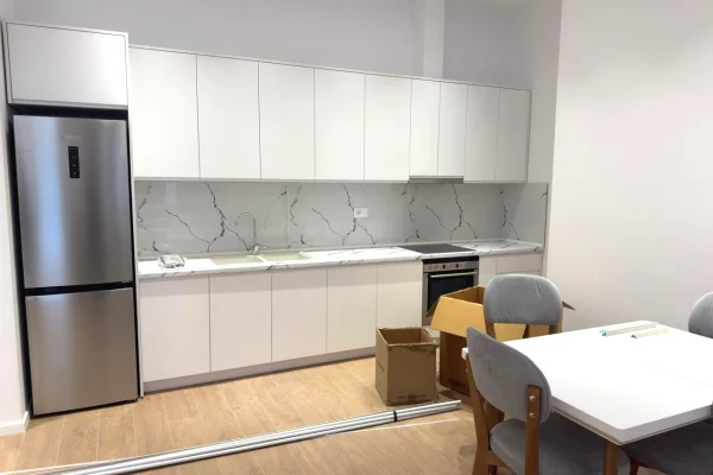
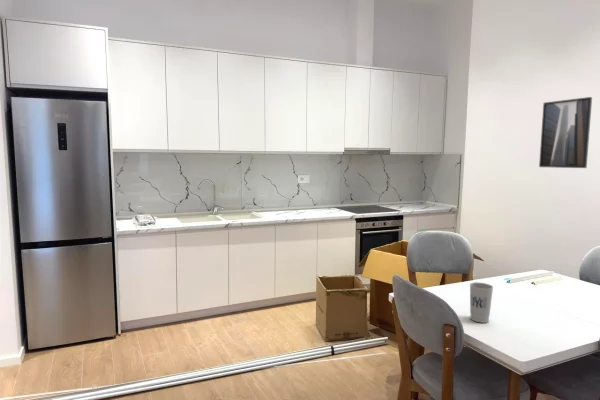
+ cup [469,281,494,324]
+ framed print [538,96,593,169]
